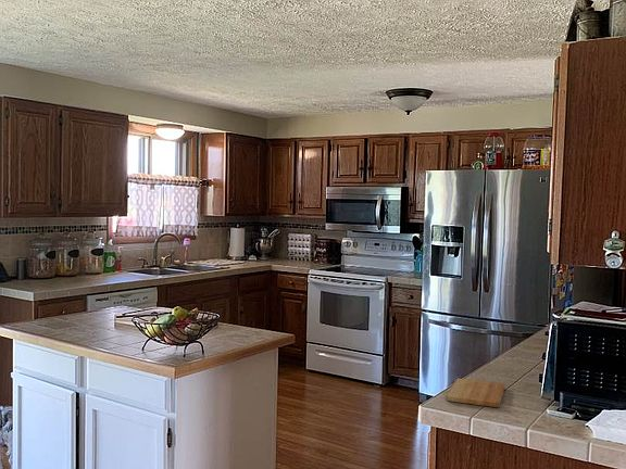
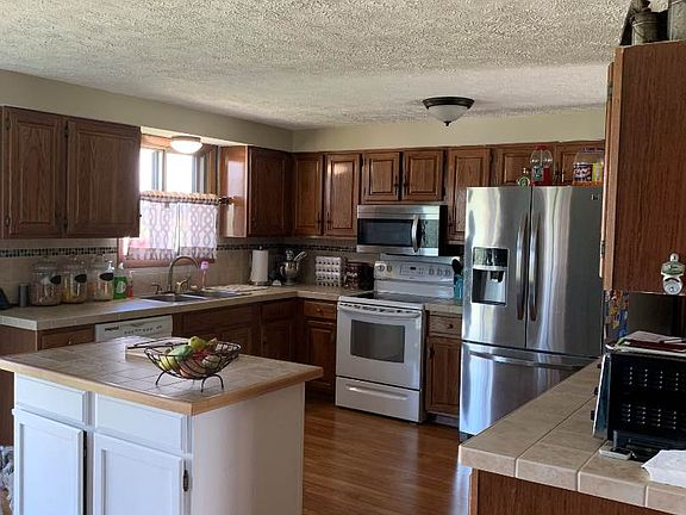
- cutting board [446,378,506,408]
